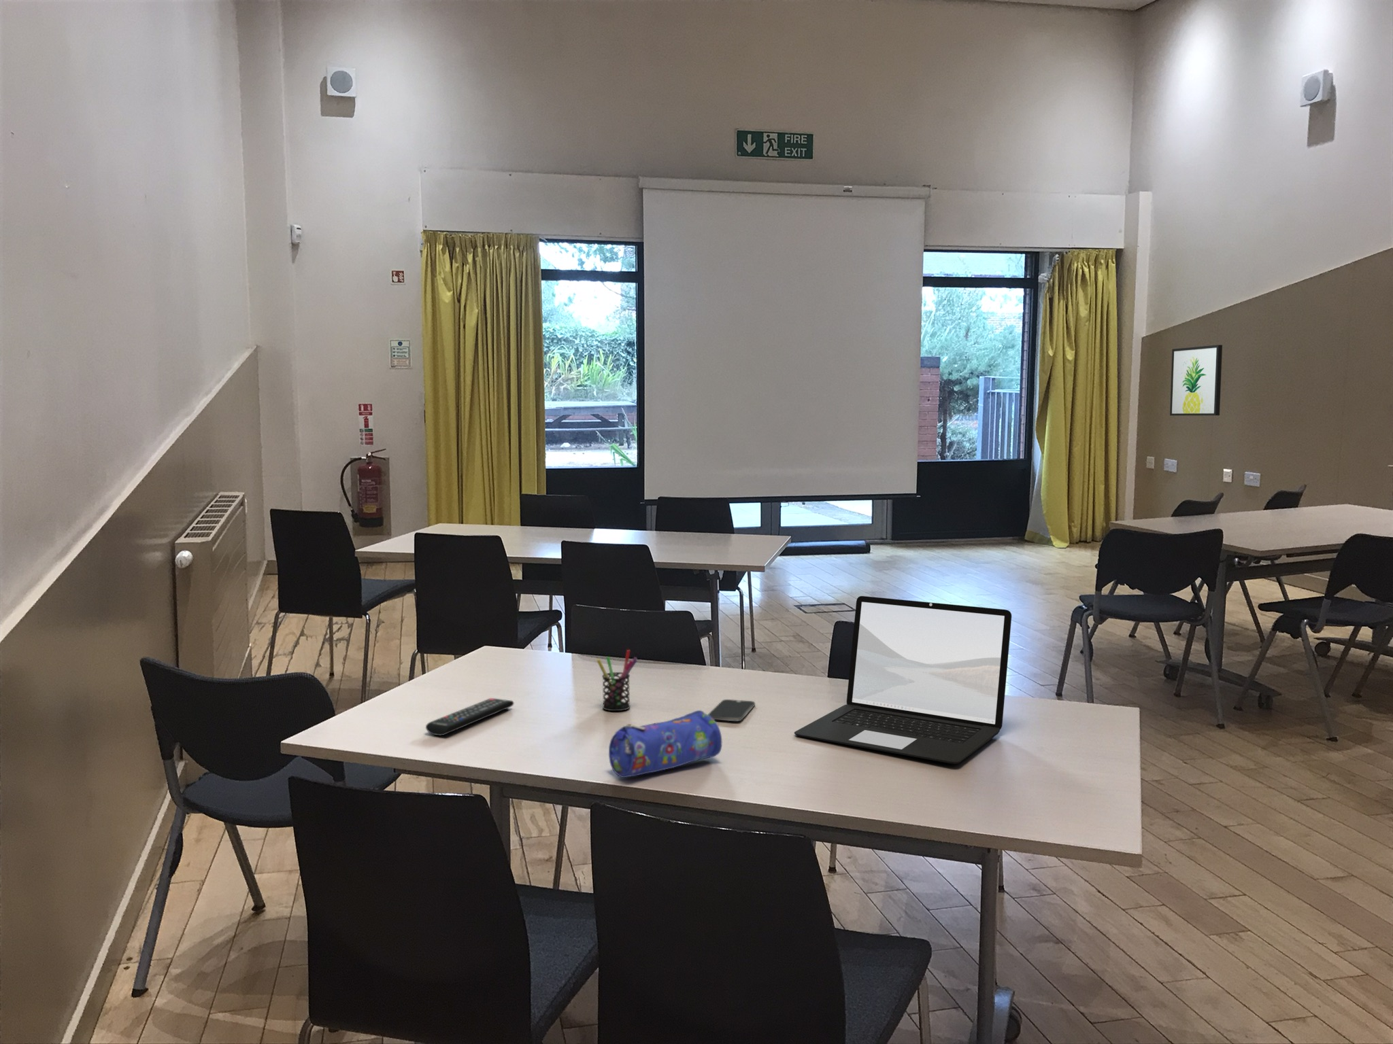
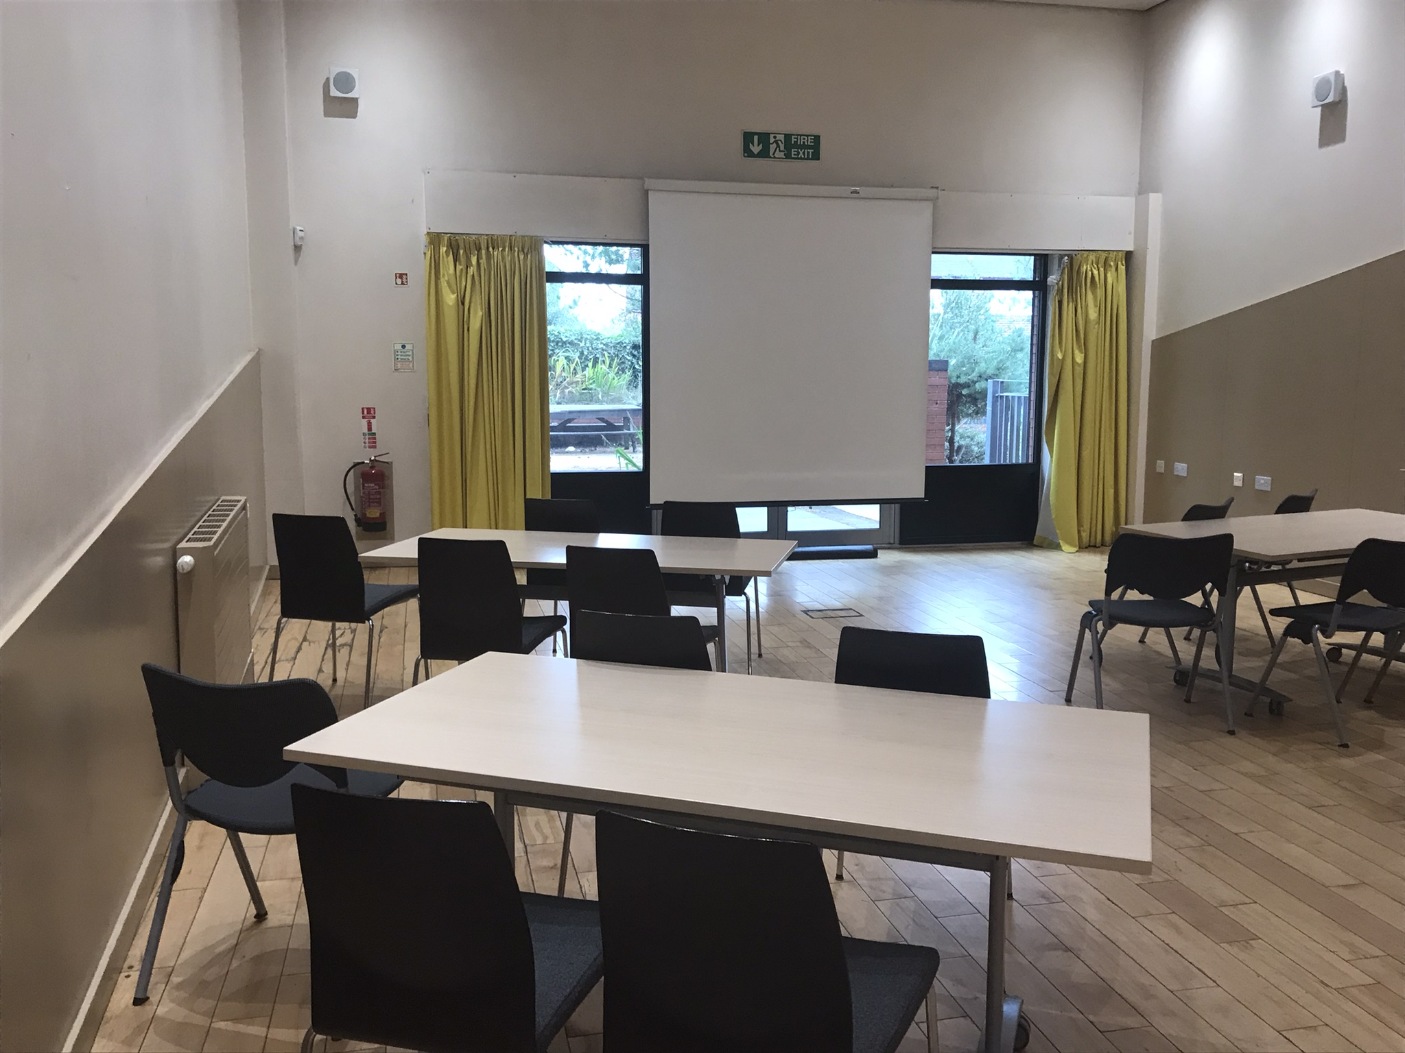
- pen holder [596,649,638,712]
- smartphone [709,699,756,722]
- wall art [1169,344,1223,416]
- pencil case [608,710,723,779]
- laptop [794,595,1012,764]
- remote control [426,697,514,736]
